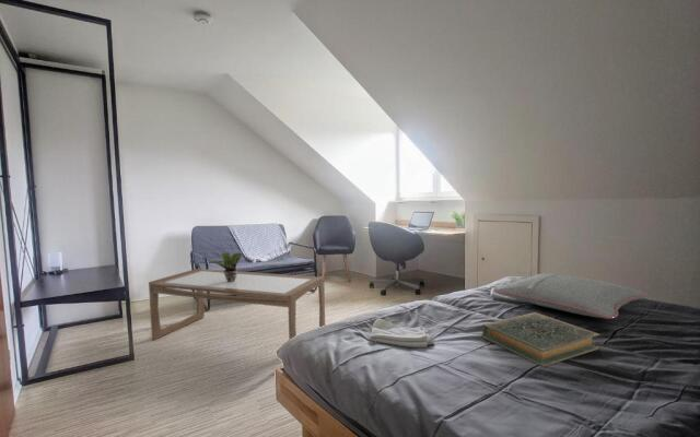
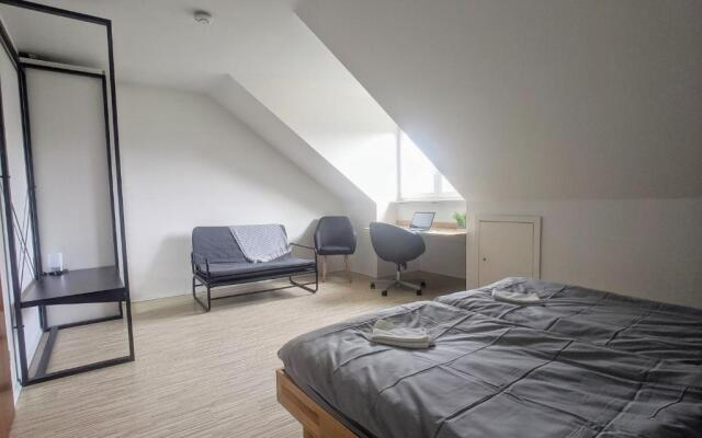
- hardback book [481,311,600,367]
- coffee table [148,267,326,341]
- potted plant [210,251,243,282]
- pillow [492,272,649,320]
